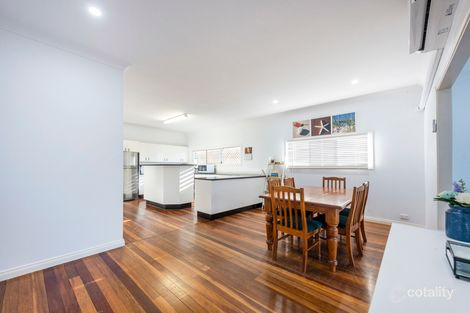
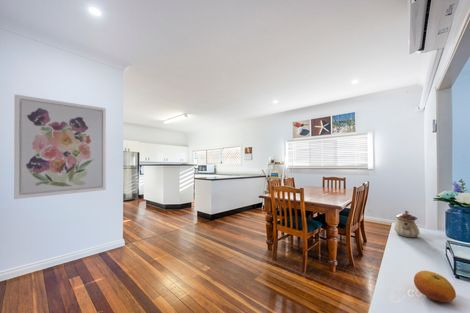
+ wall art [13,94,107,200]
+ fruit [413,270,457,303]
+ teapot [393,210,421,239]
